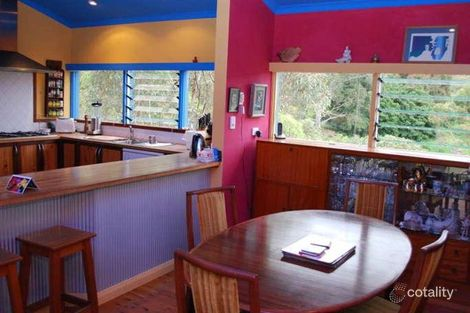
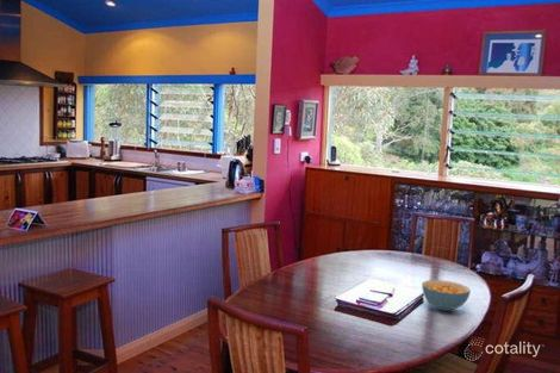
+ cereal bowl [421,279,472,312]
